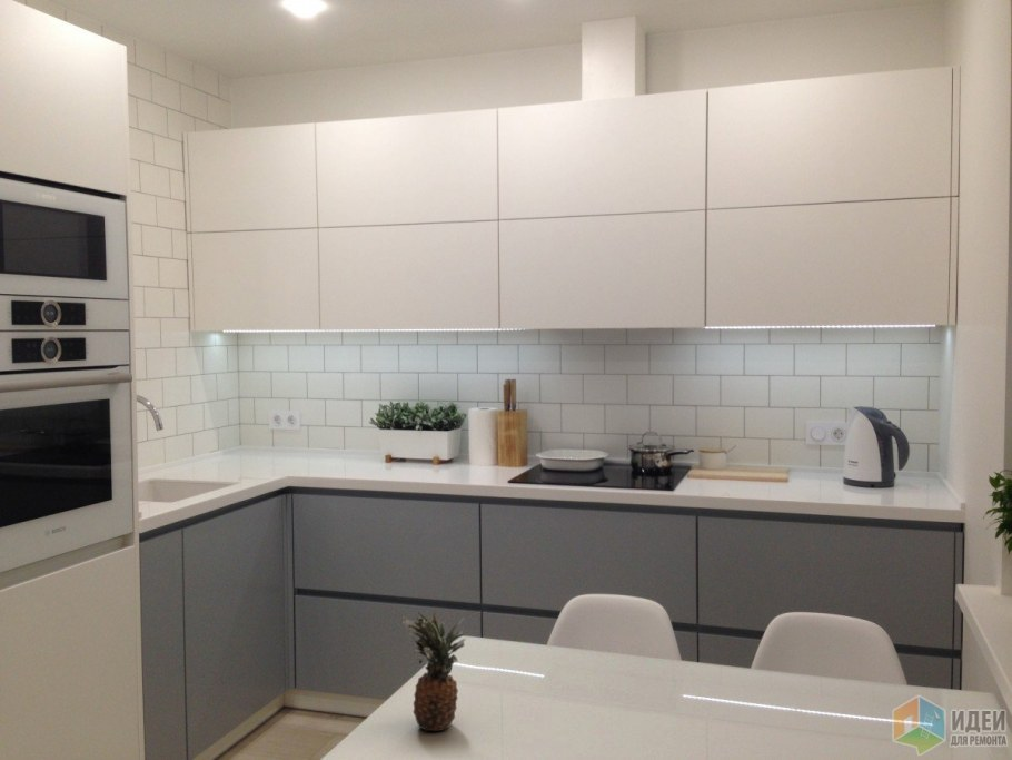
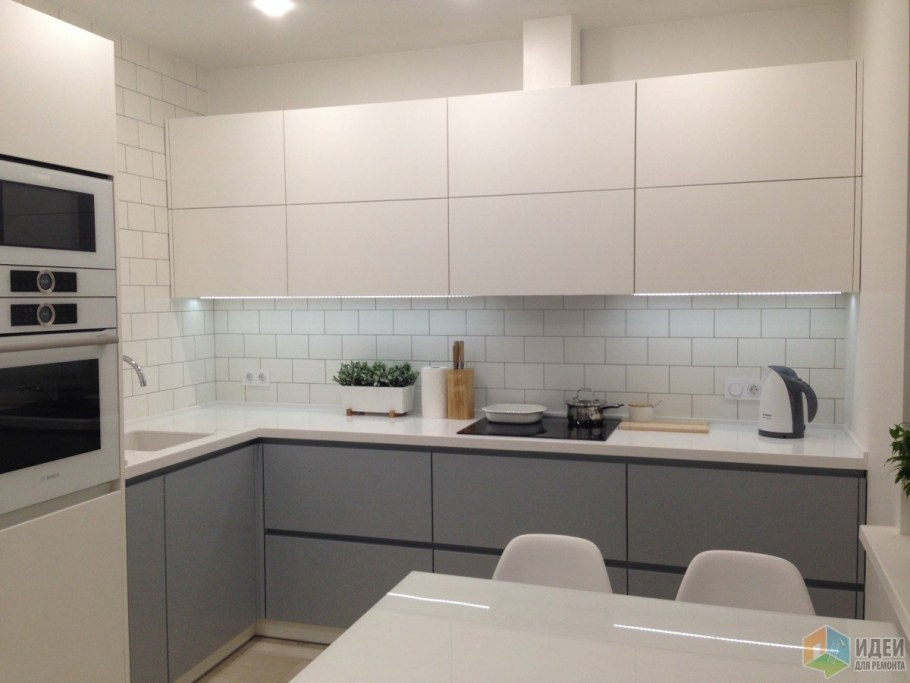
- fruit [398,610,467,732]
